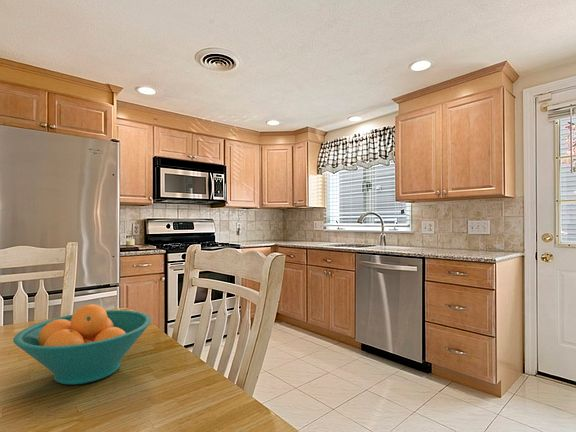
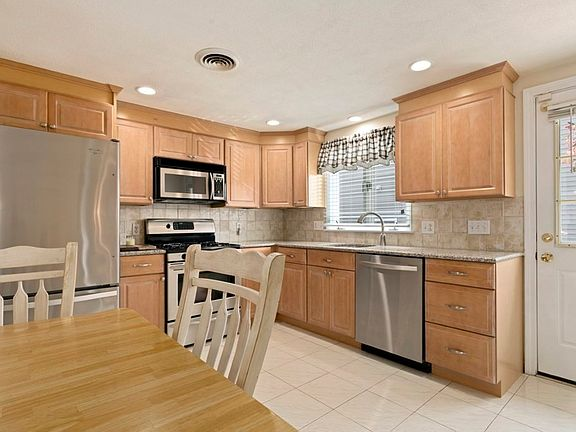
- fruit bowl [12,303,152,386]
